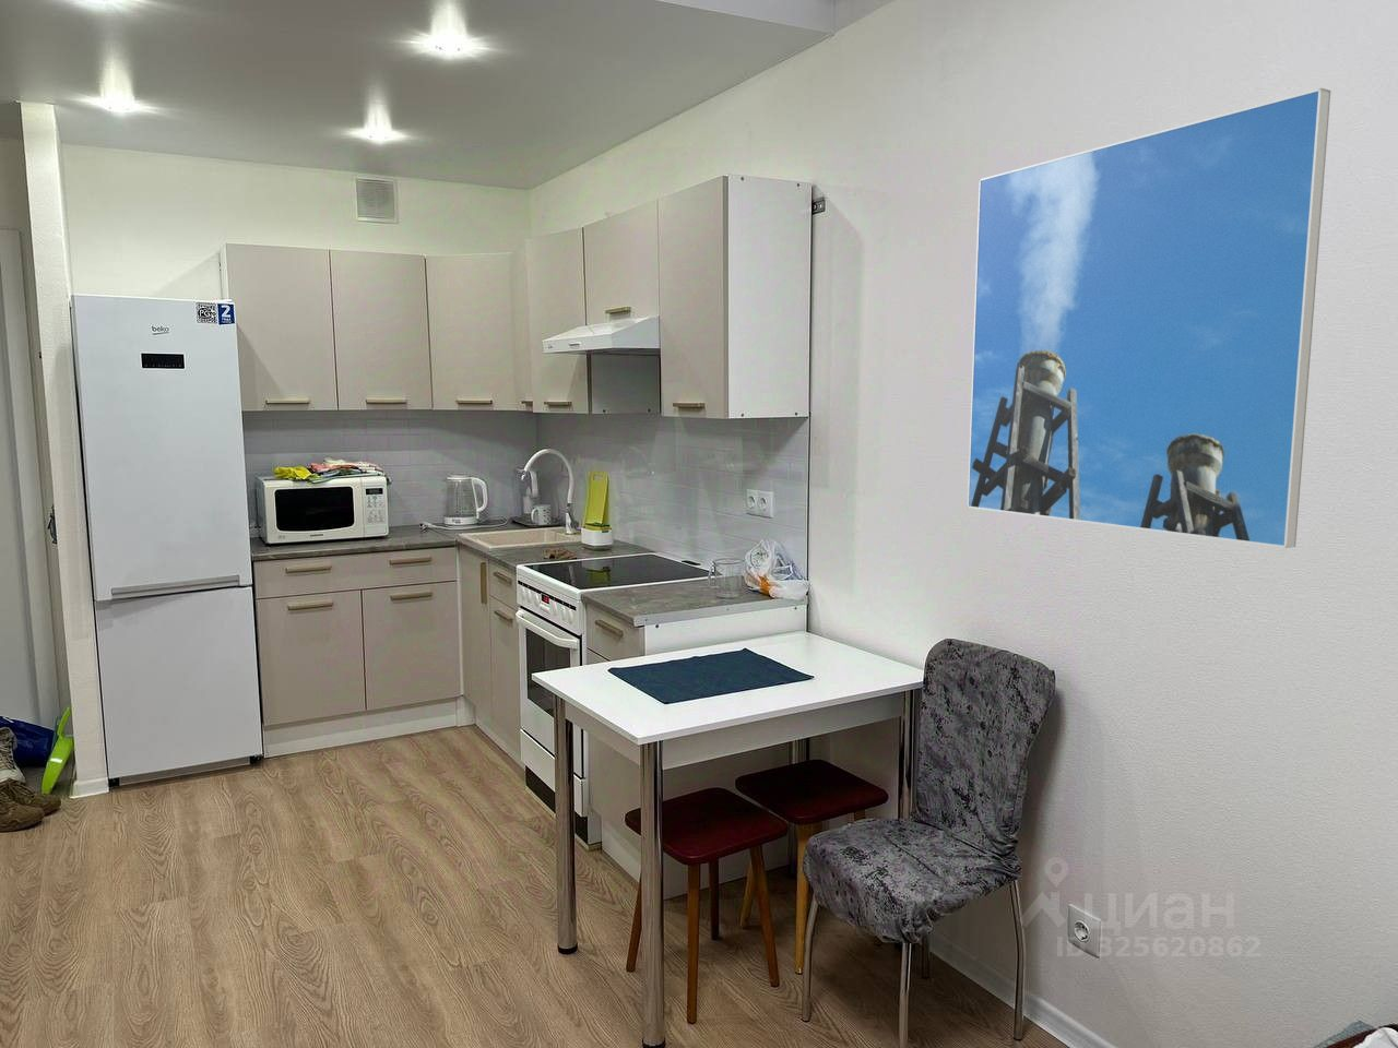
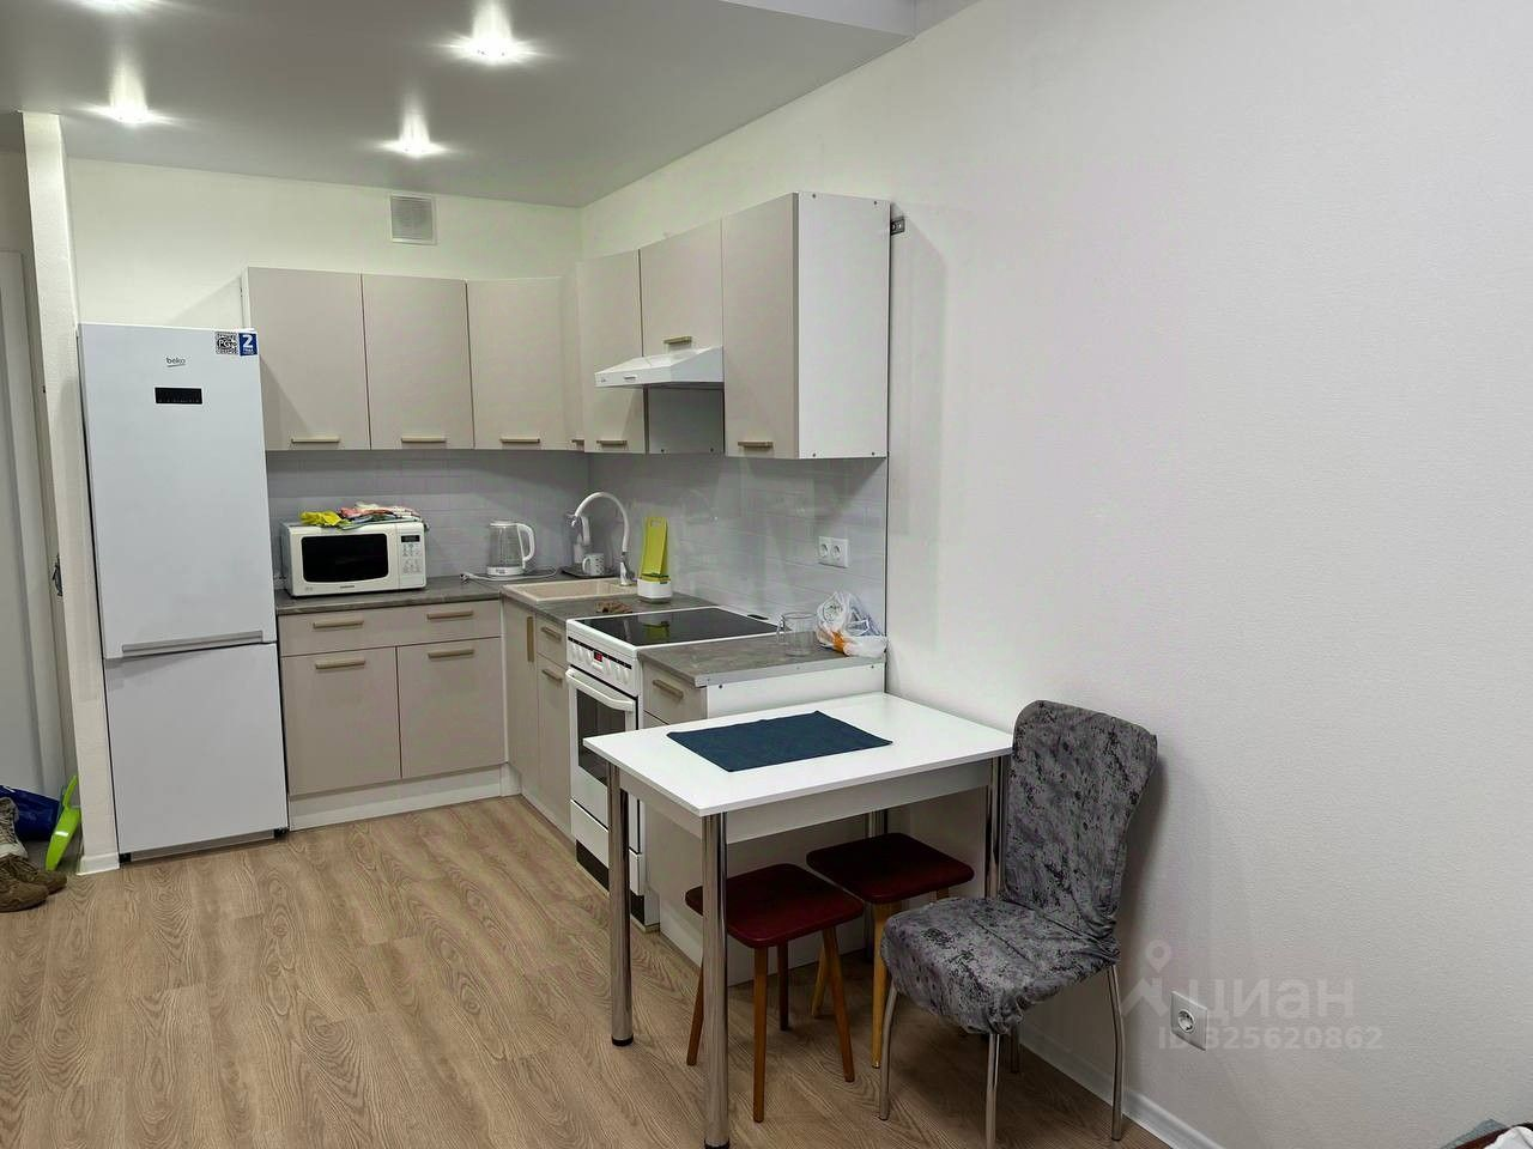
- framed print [966,87,1331,549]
